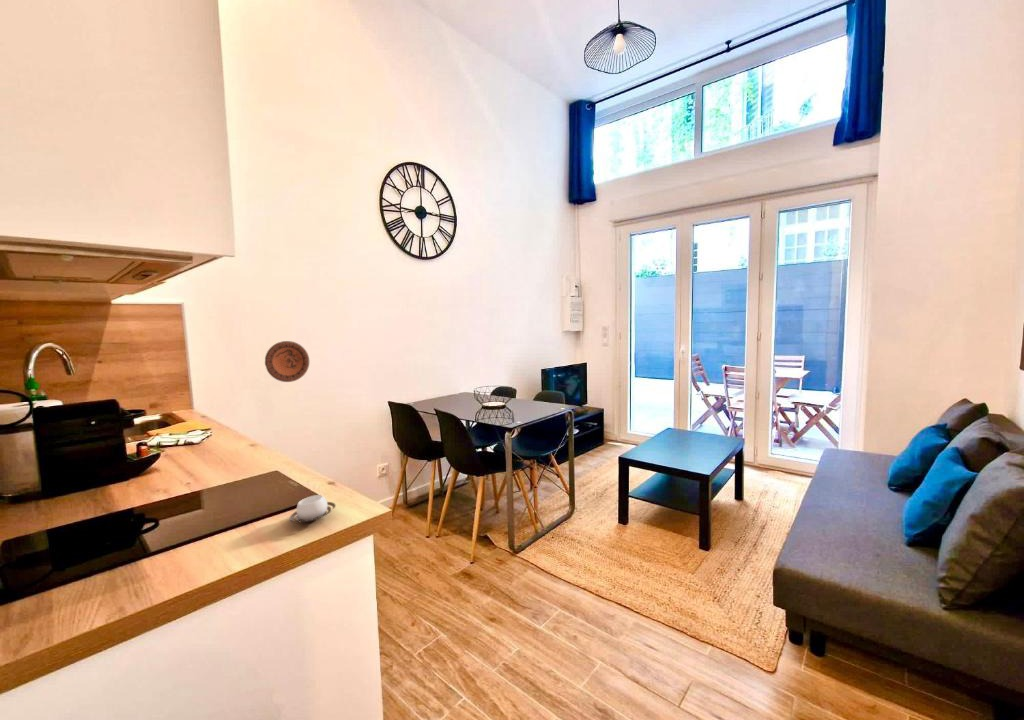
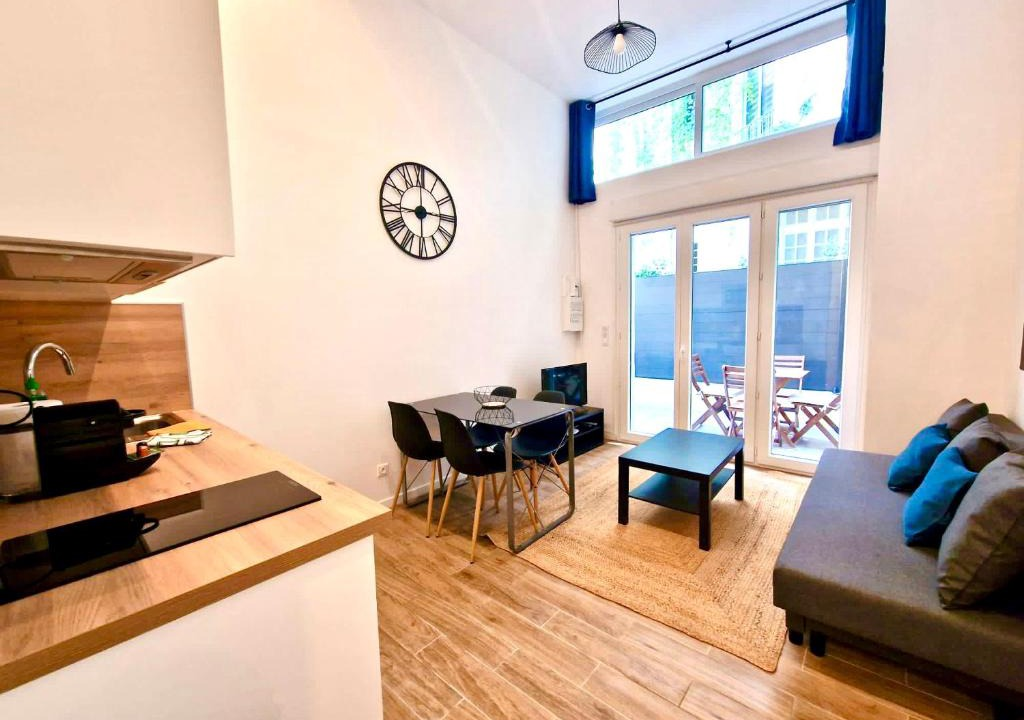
- cup [288,494,337,523]
- decorative plate [264,340,310,383]
